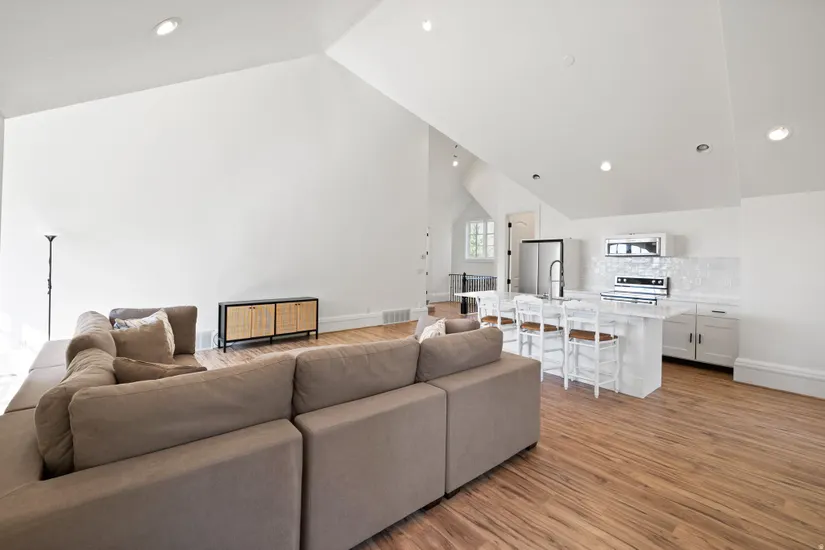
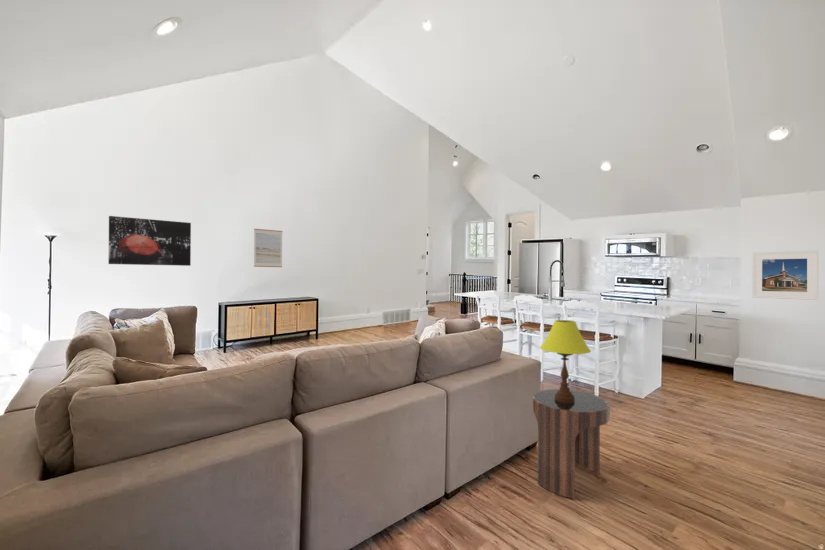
+ table lamp [539,319,592,403]
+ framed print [751,250,819,301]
+ side table [532,388,611,500]
+ wall art [253,228,283,268]
+ wall art [107,215,192,267]
